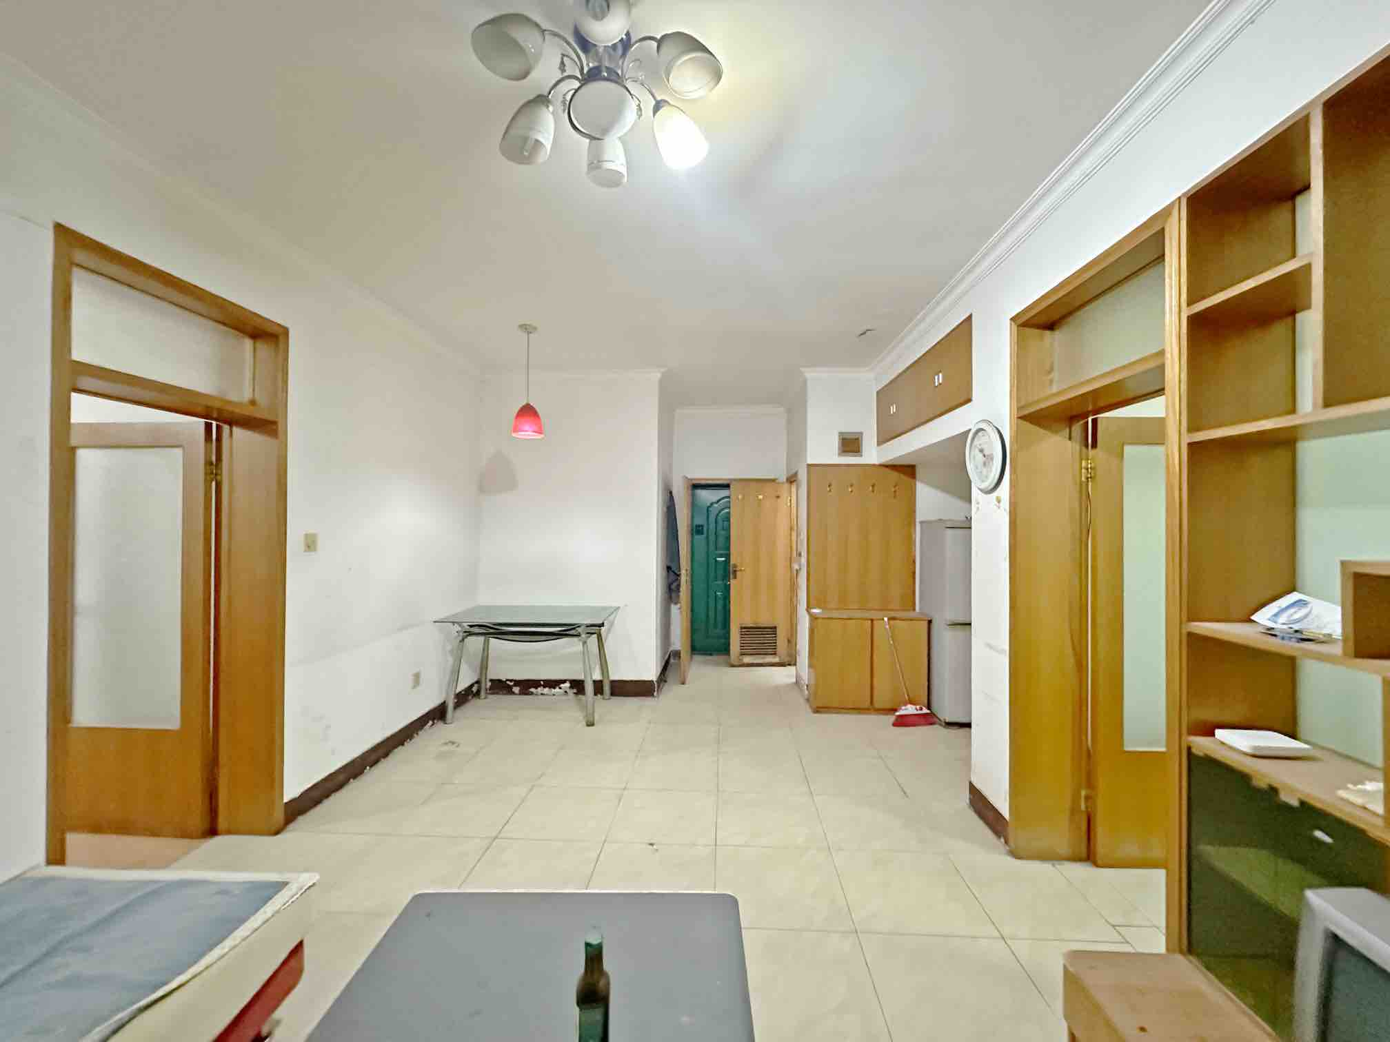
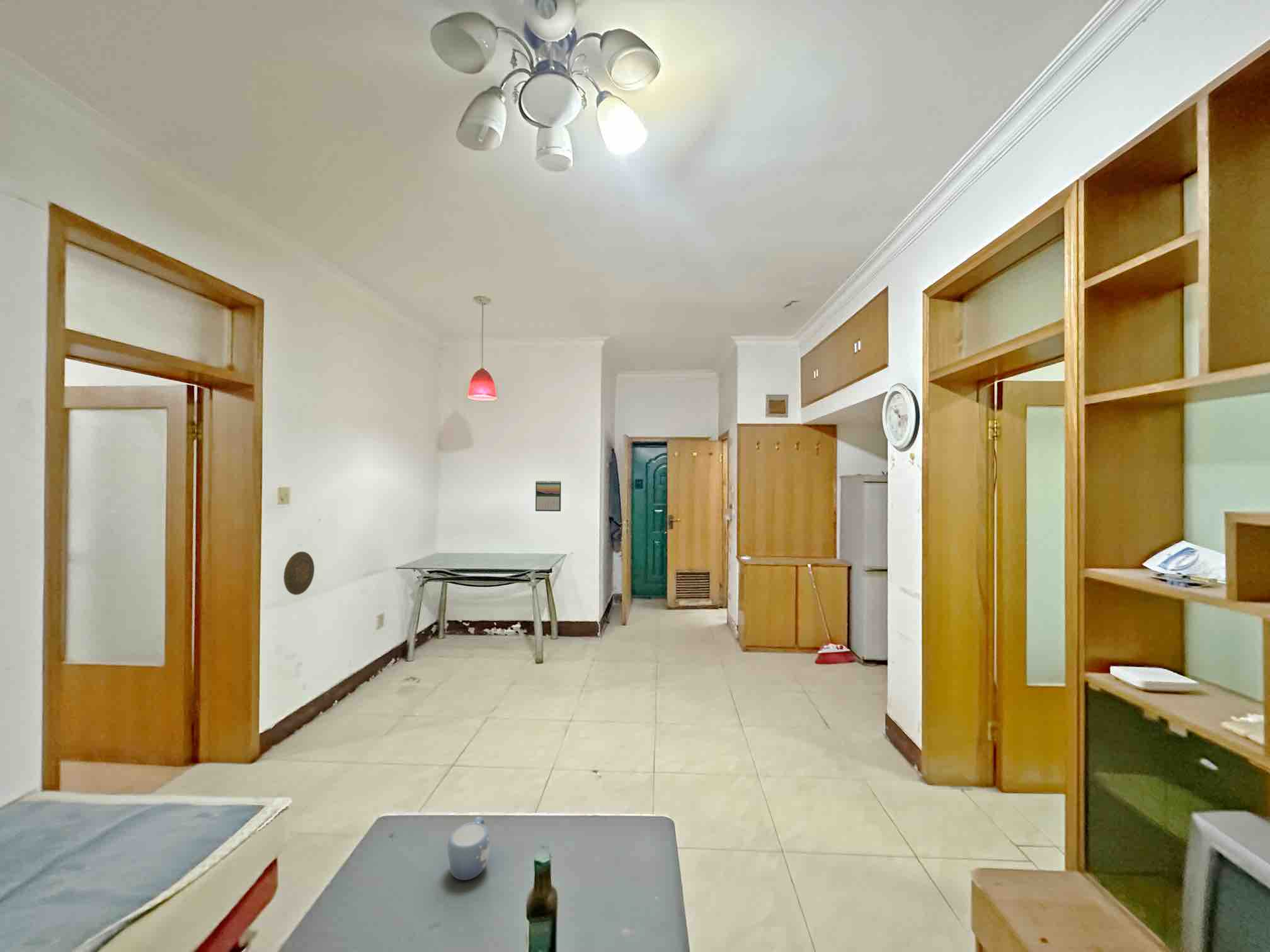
+ mug [447,816,491,881]
+ calendar [535,480,562,512]
+ decorative plate [283,551,315,596]
